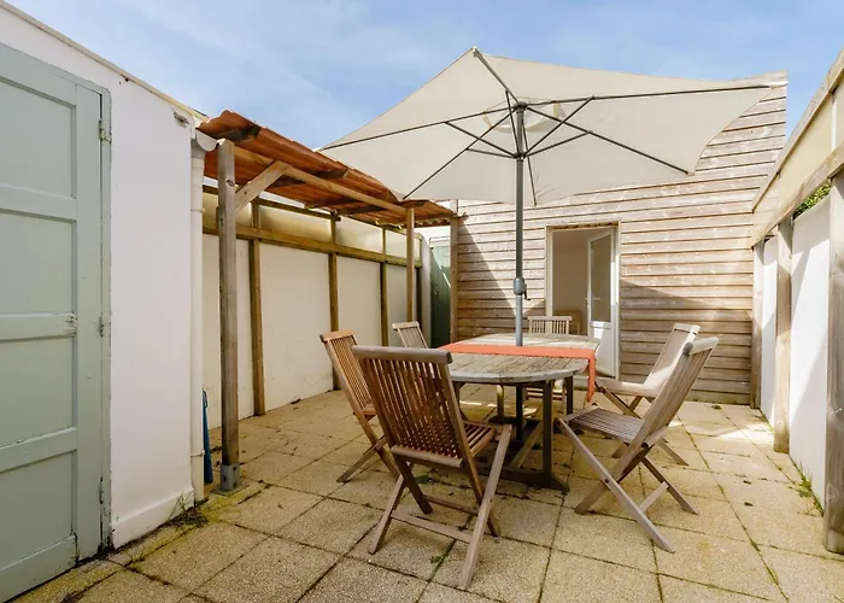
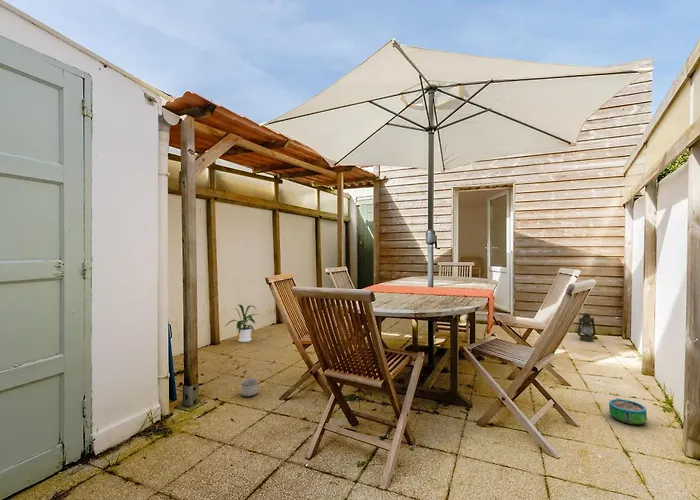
+ lantern [575,313,597,343]
+ house plant [225,304,259,343]
+ planter [240,378,259,397]
+ decorative bowl [608,398,648,426]
